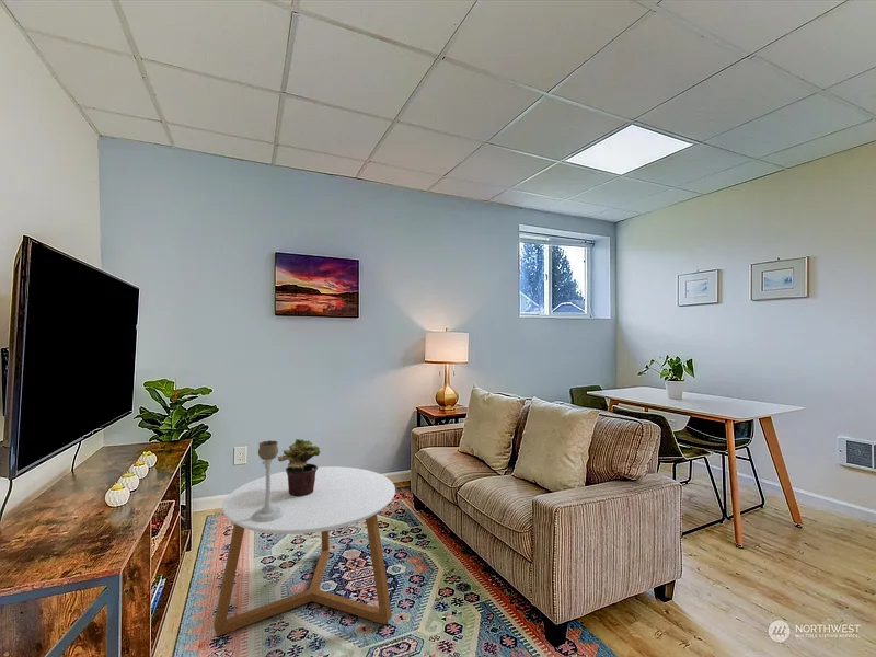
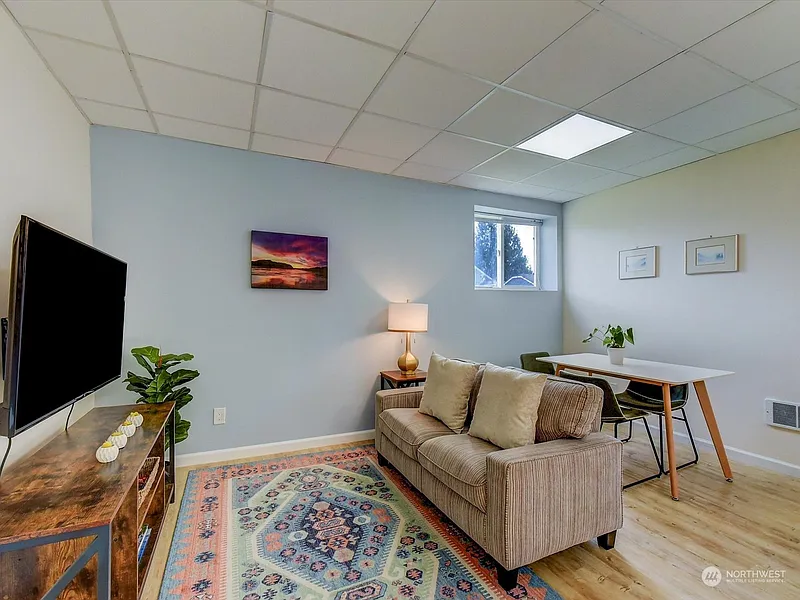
- potted plant [277,438,321,496]
- coffee table [212,465,396,636]
- candle holder [252,440,284,522]
